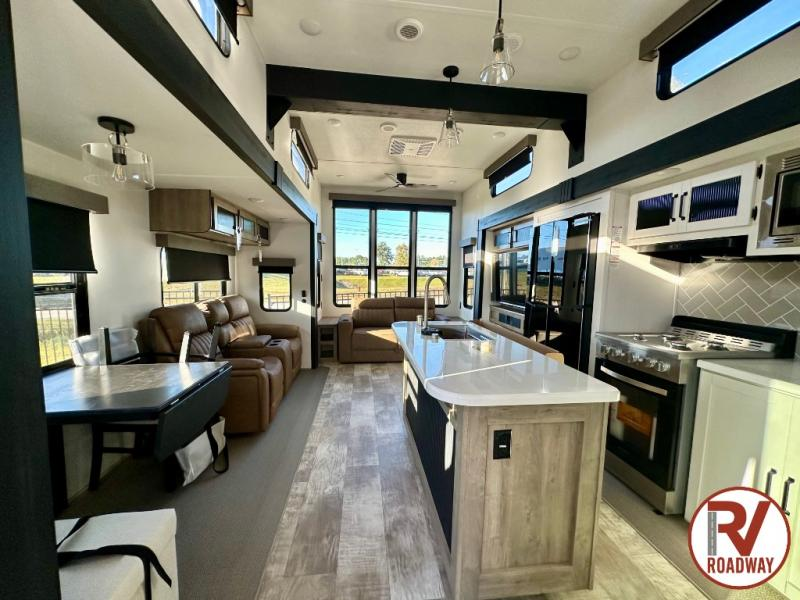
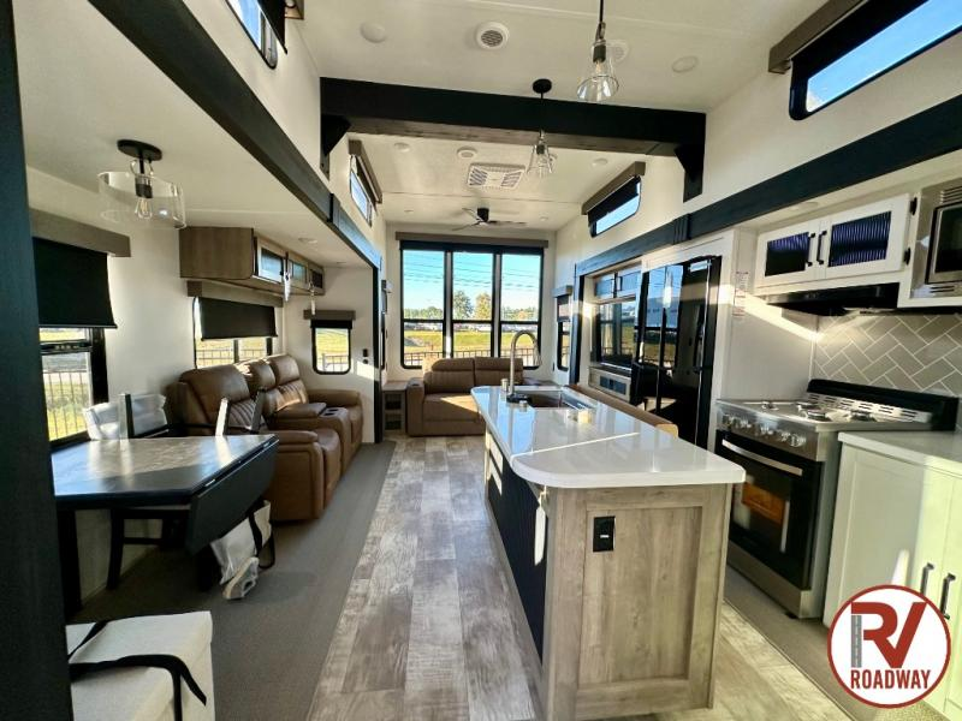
+ shoe [222,556,260,600]
